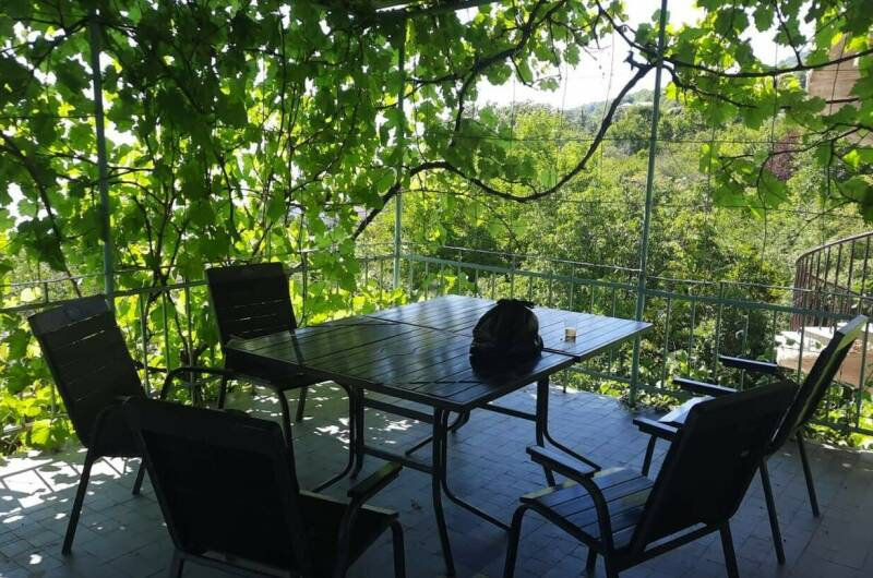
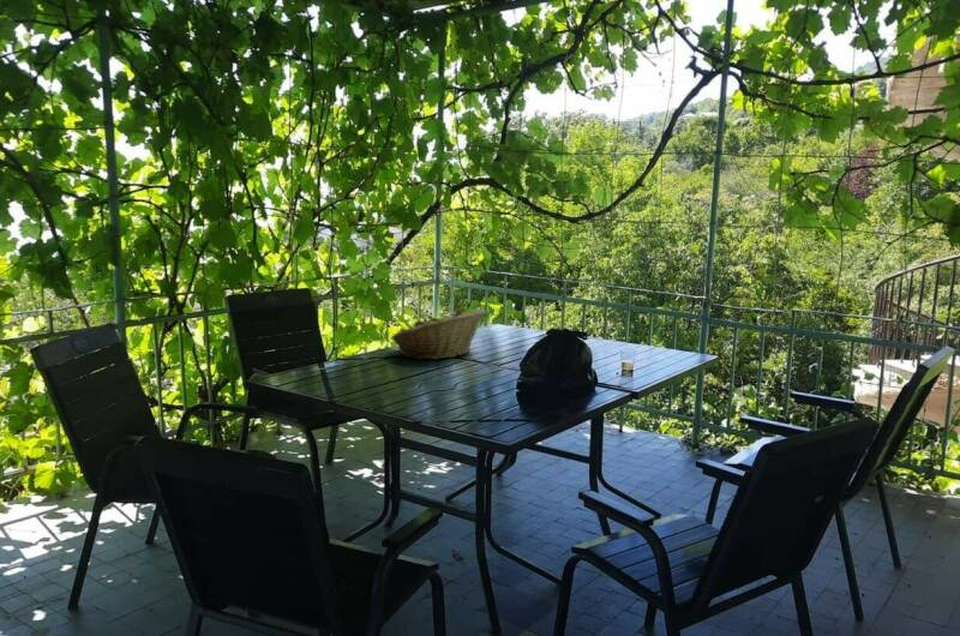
+ fruit basket [390,307,486,361]
